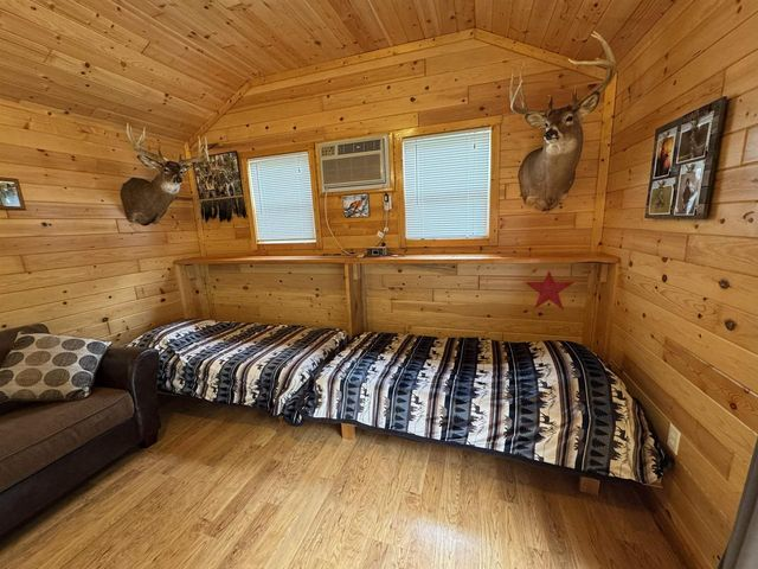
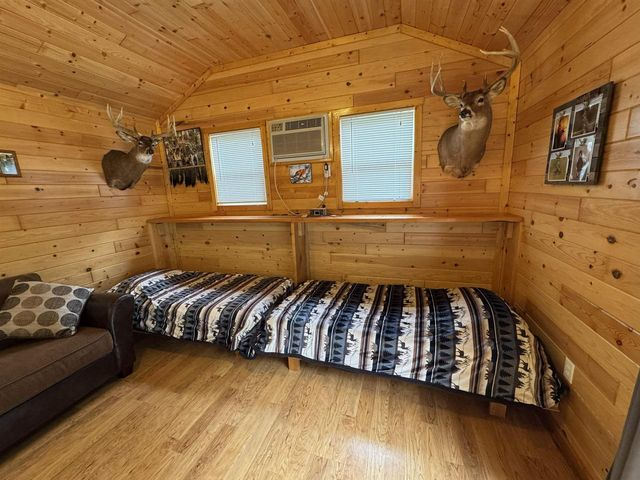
- decorative star [525,270,576,311]
